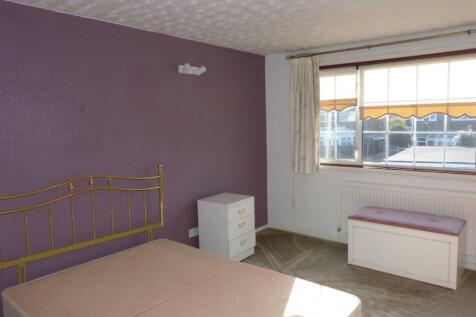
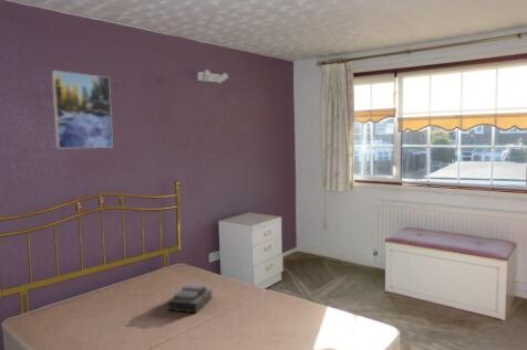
+ bible [166,284,214,315]
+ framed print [51,70,114,150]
